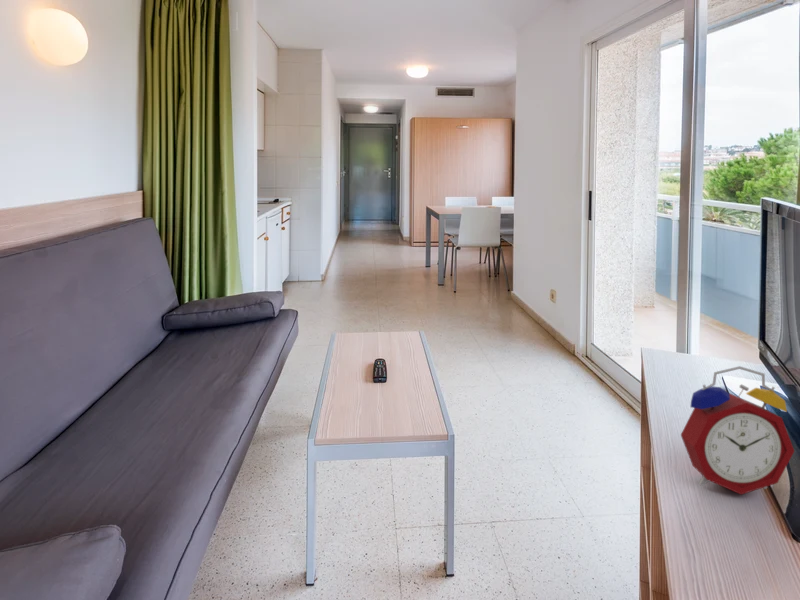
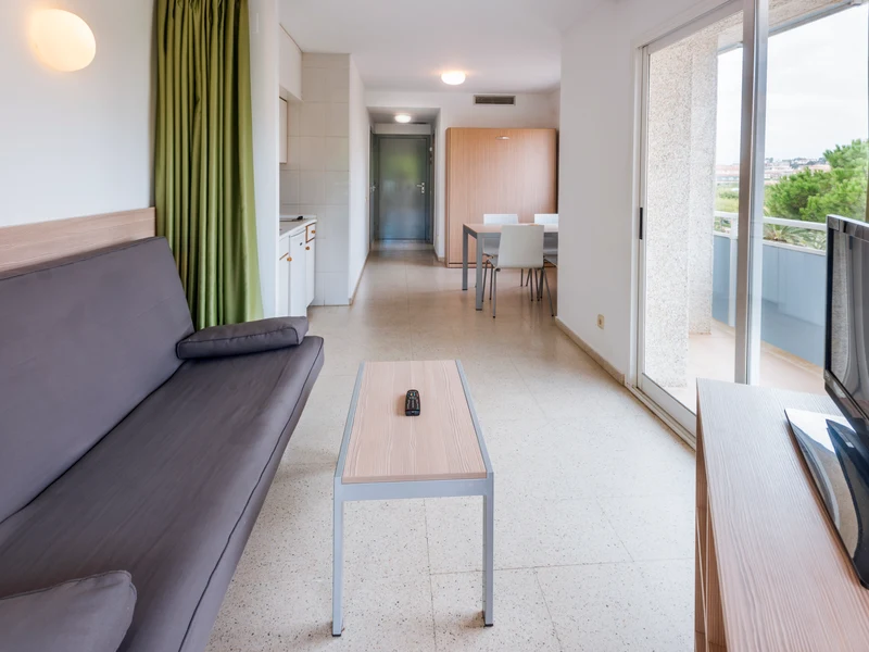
- alarm clock [680,365,795,495]
